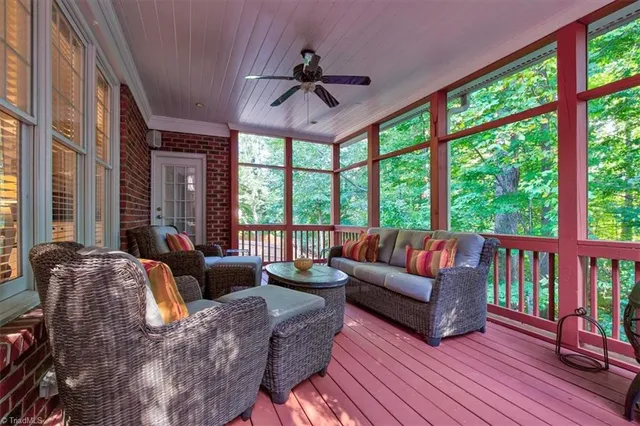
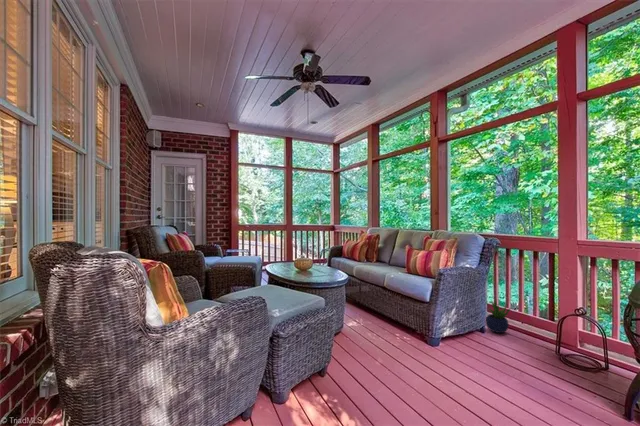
+ potted plant [485,298,513,334]
